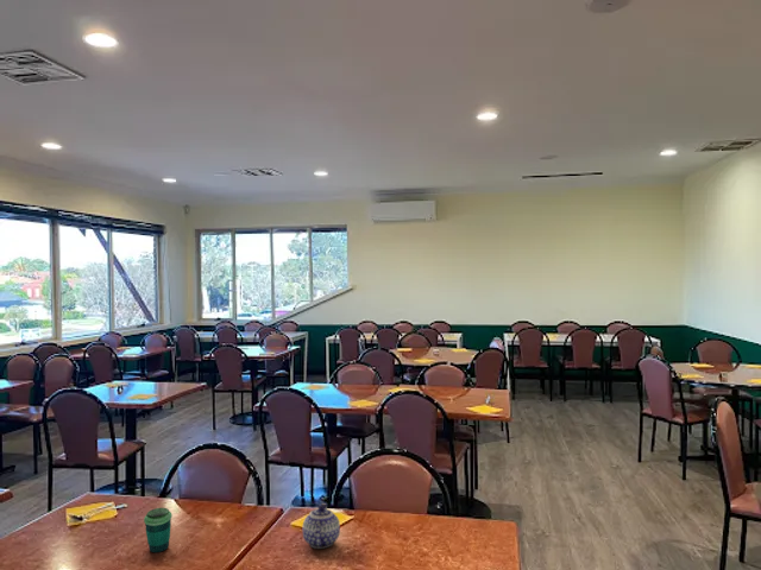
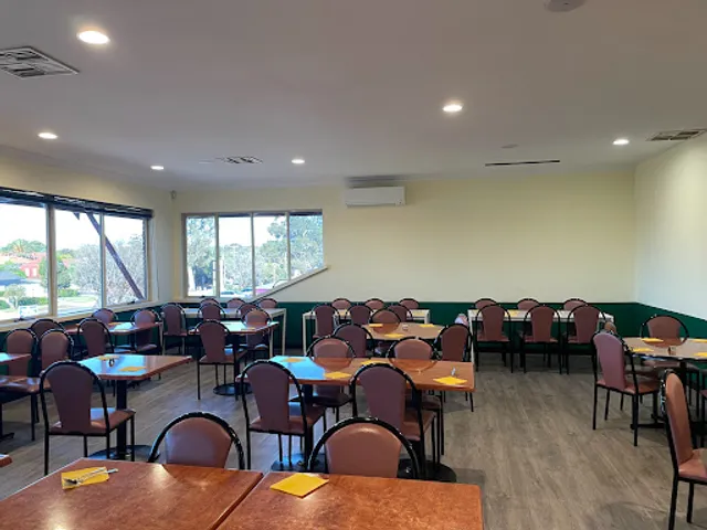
- teapot [302,502,341,550]
- cup [143,507,174,553]
